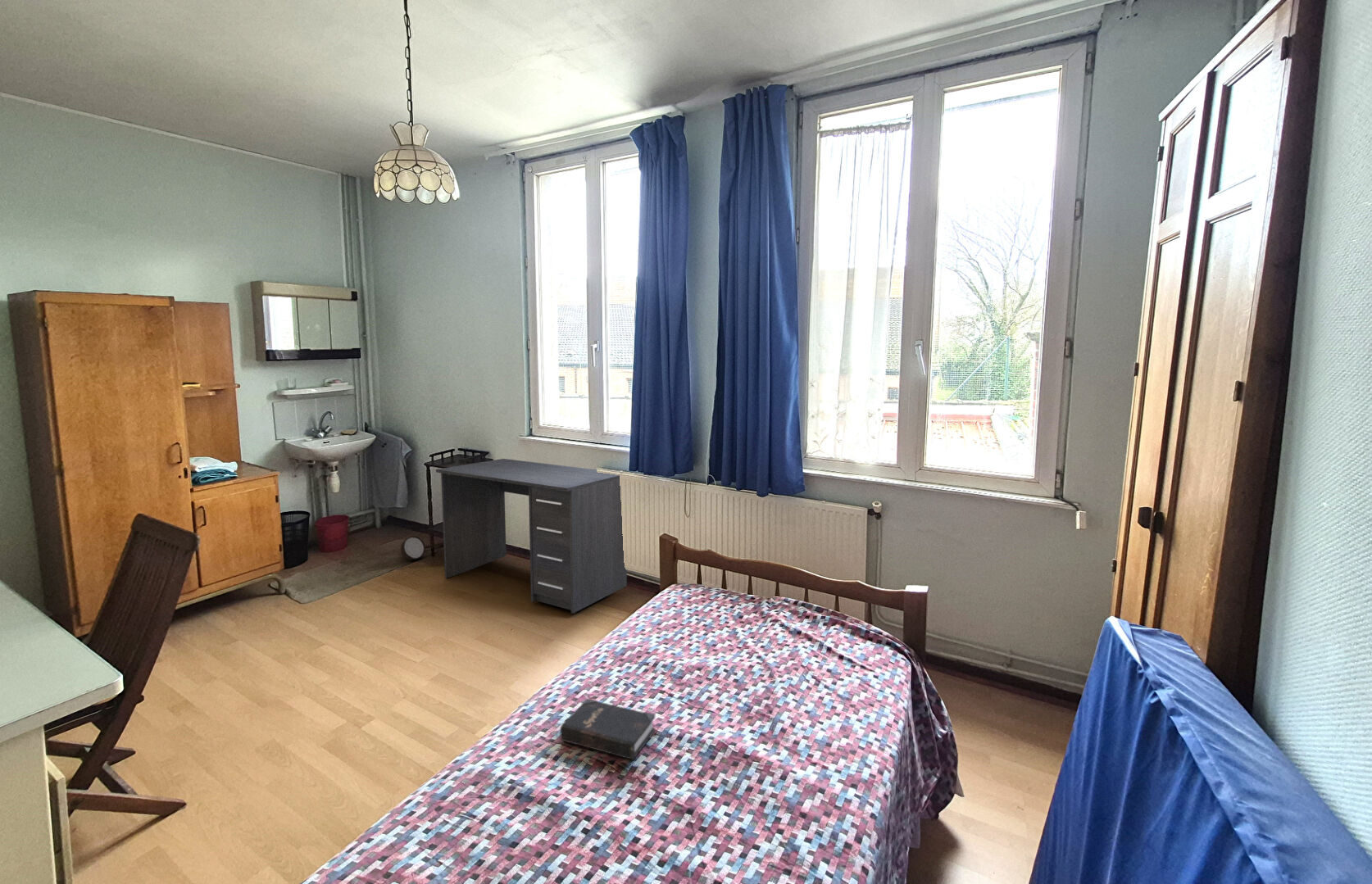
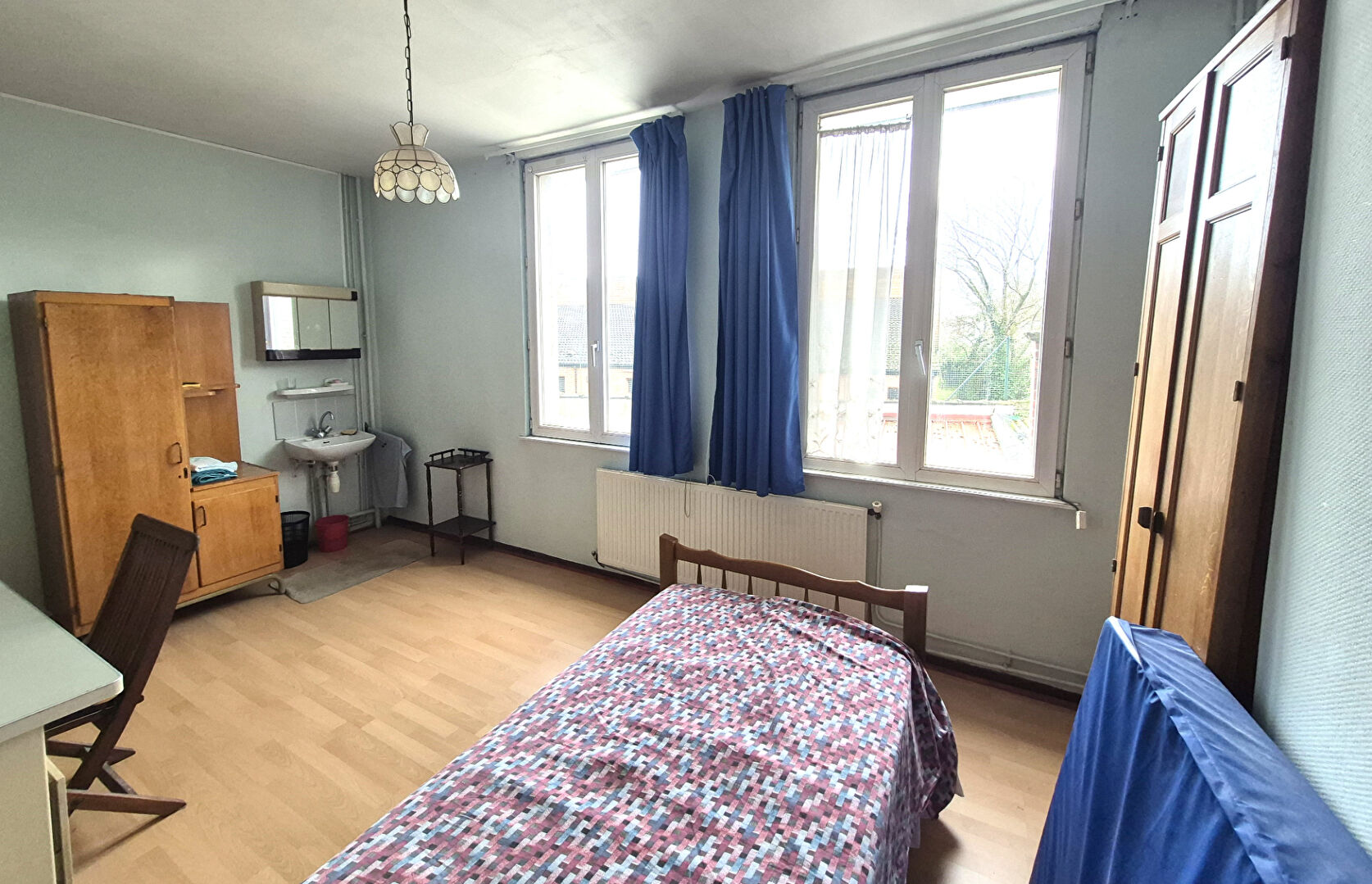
- hardback book [560,698,656,761]
- desk [435,458,628,614]
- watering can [400,536,444,560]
